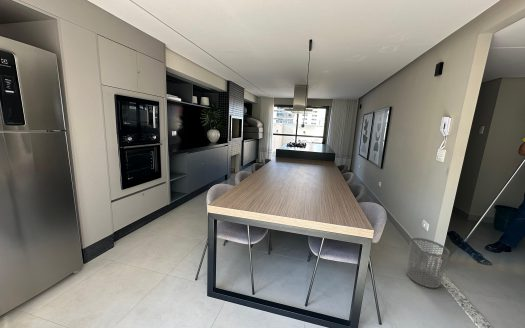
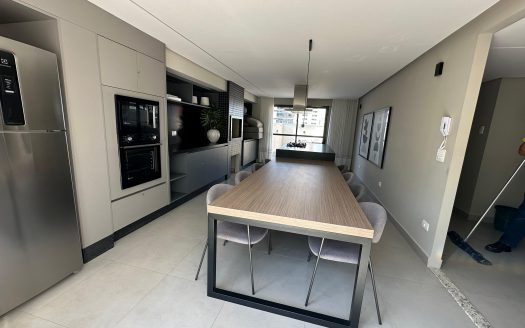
- waste bin [405,237,451,289]
